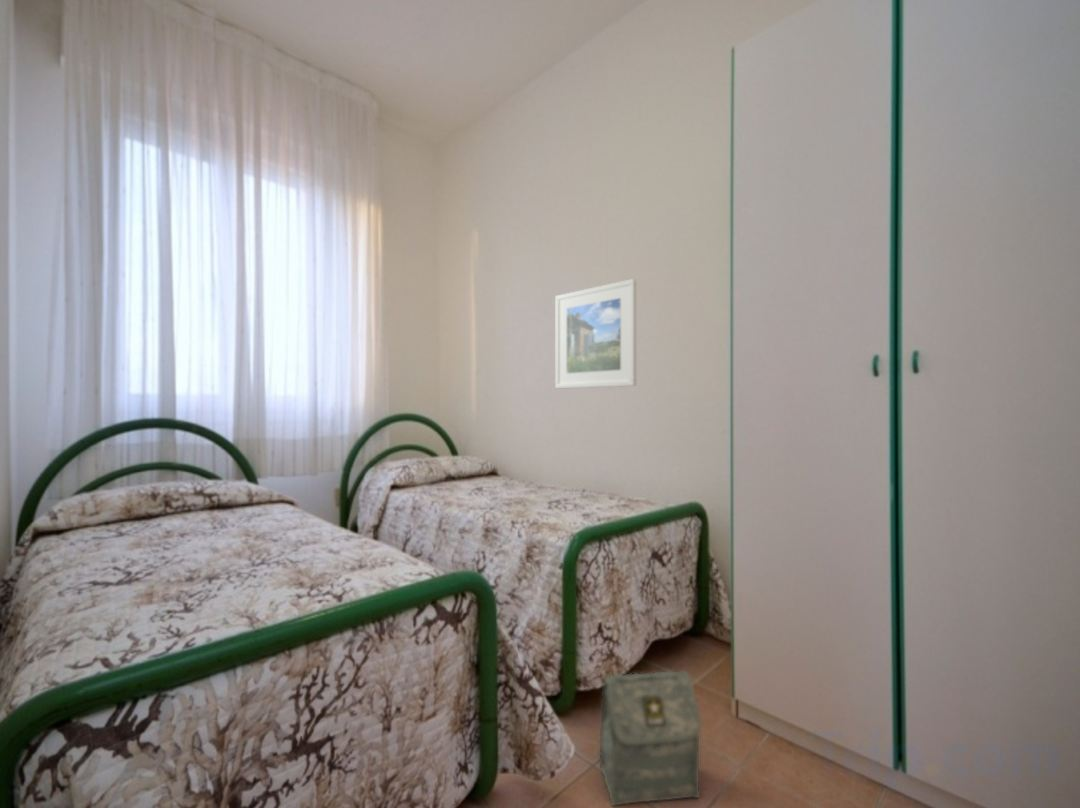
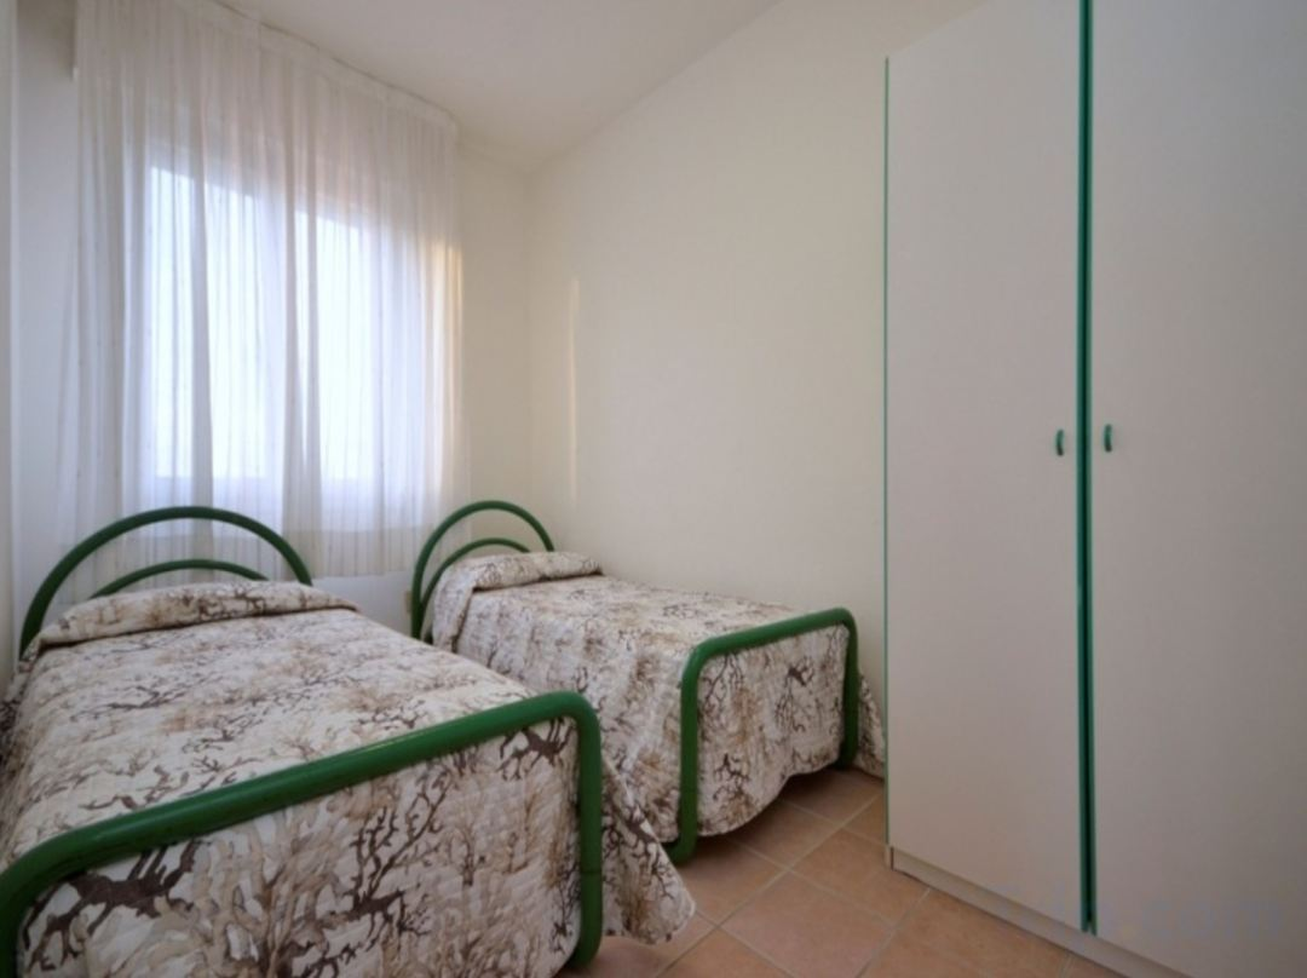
- bag [599,670,702,807]
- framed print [554,278,637,389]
